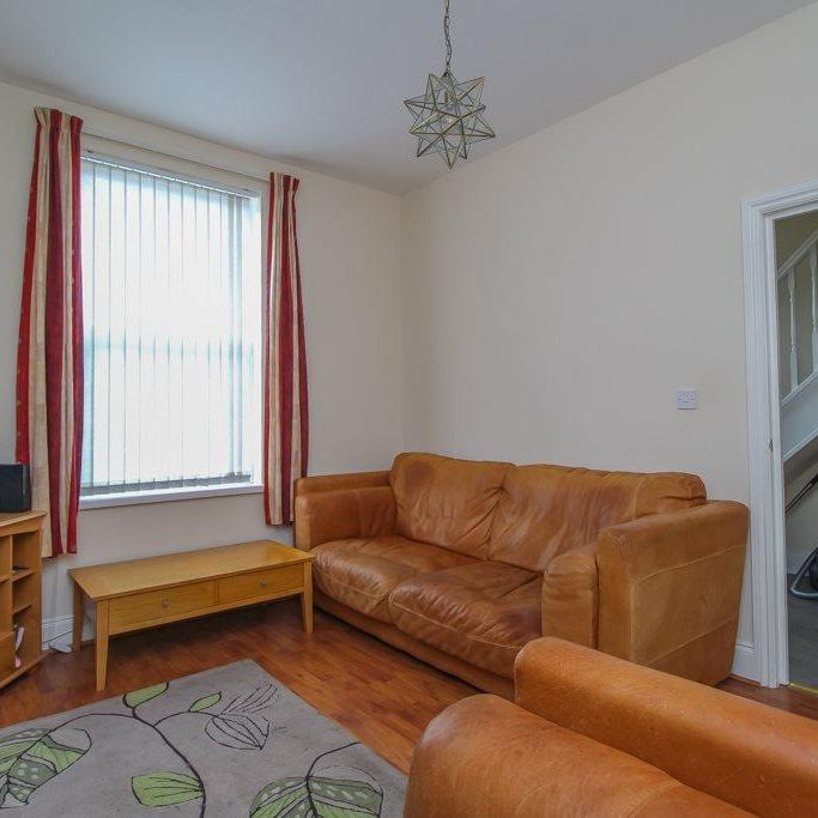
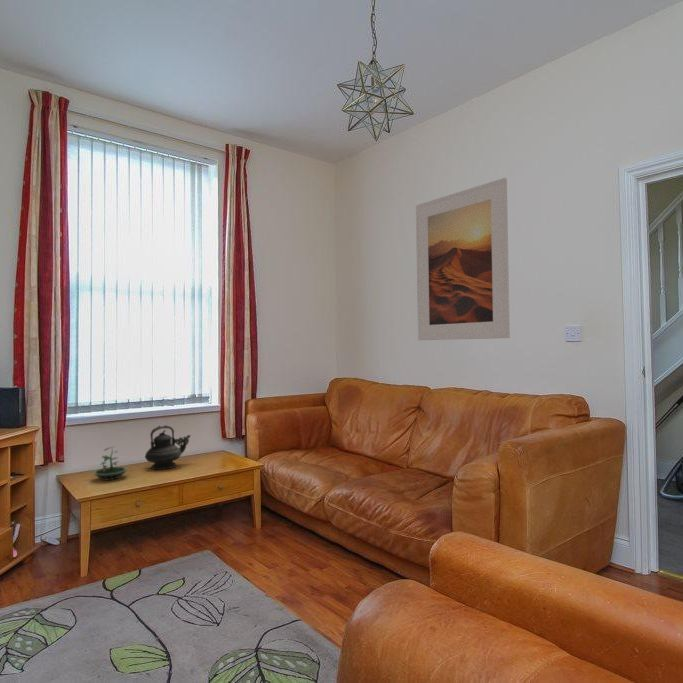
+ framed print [415,177,511,341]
+ teapot [144,424,192,471]
+ terrarium [92,445,129,482]
